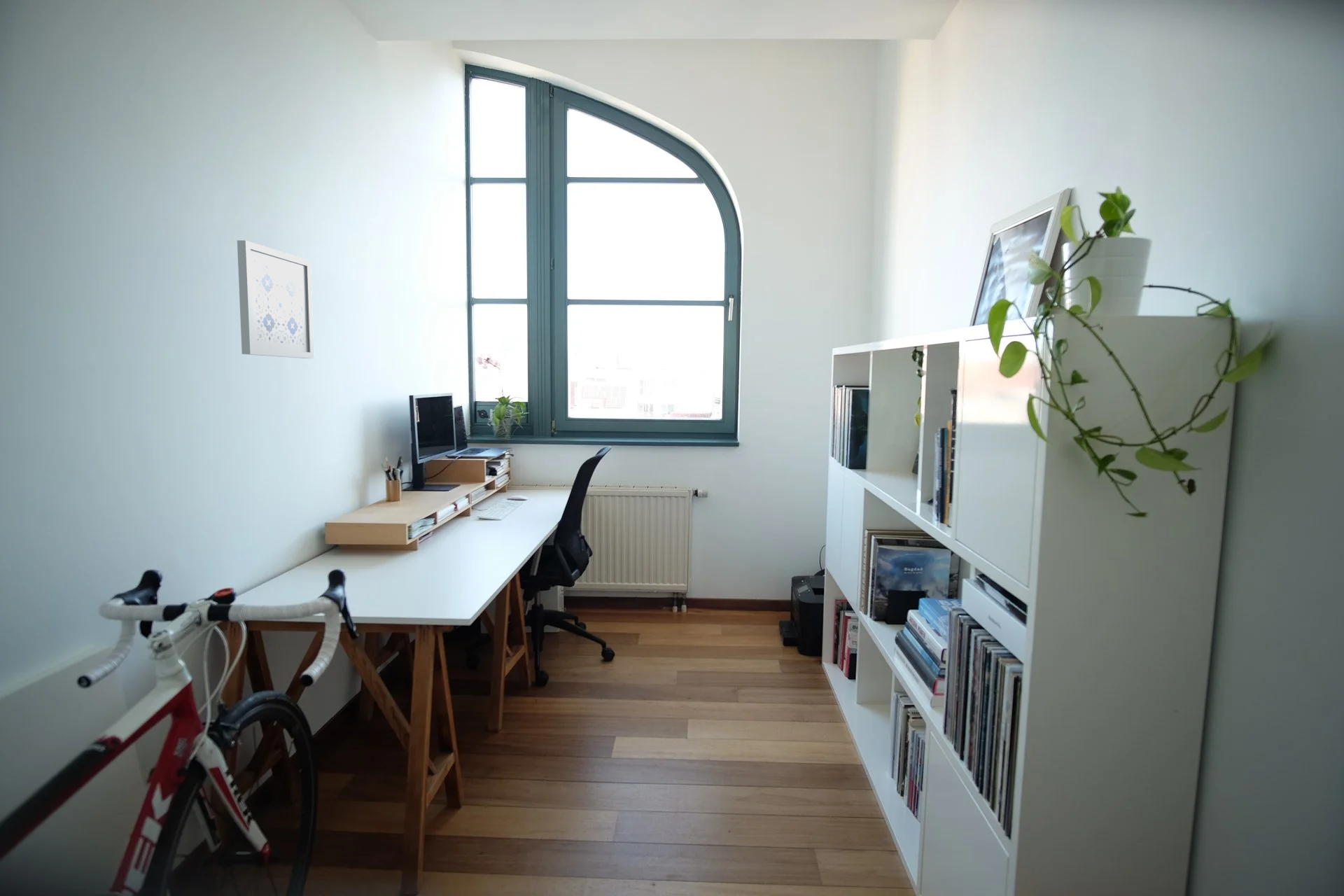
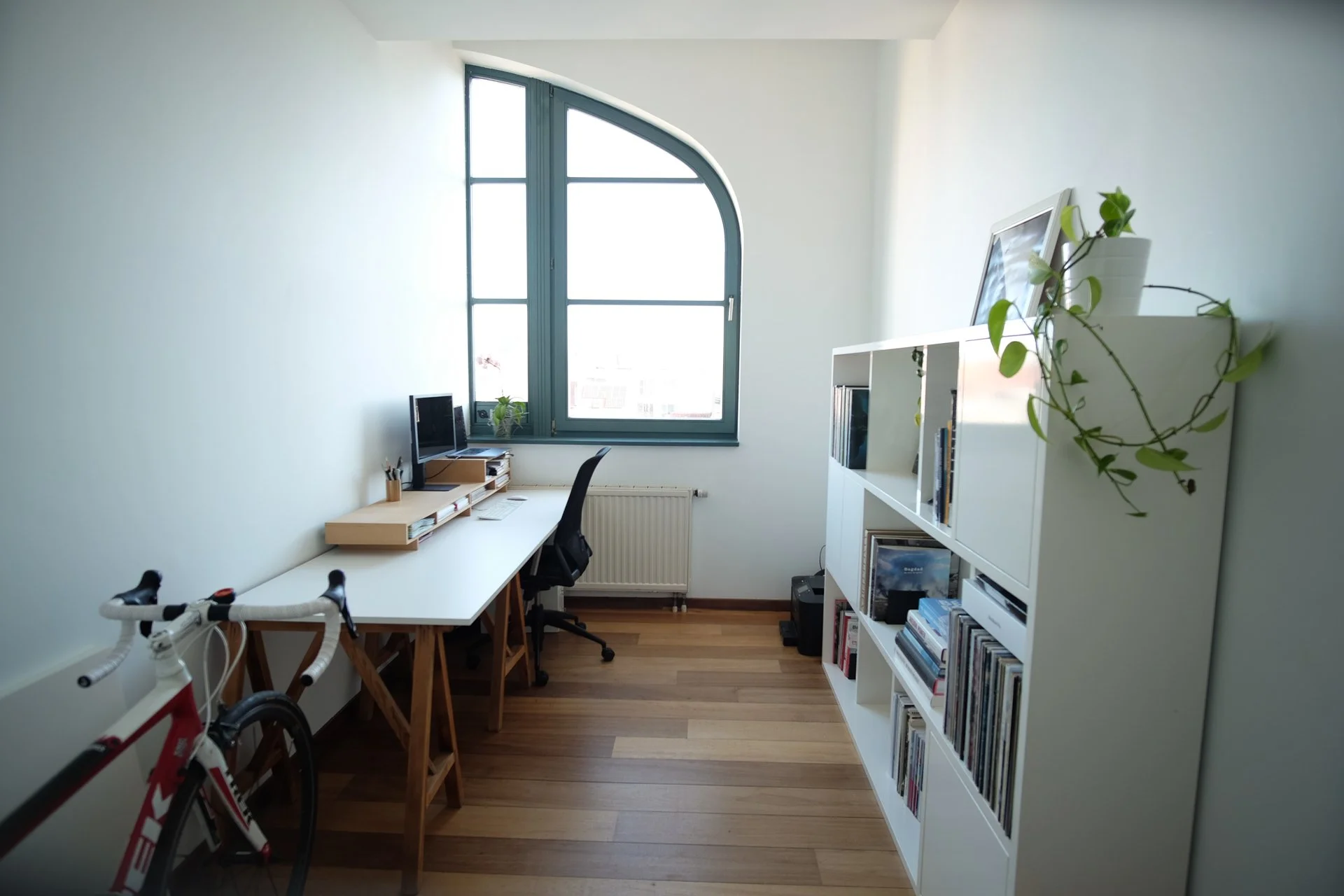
- wall art [237,239,314,359]
